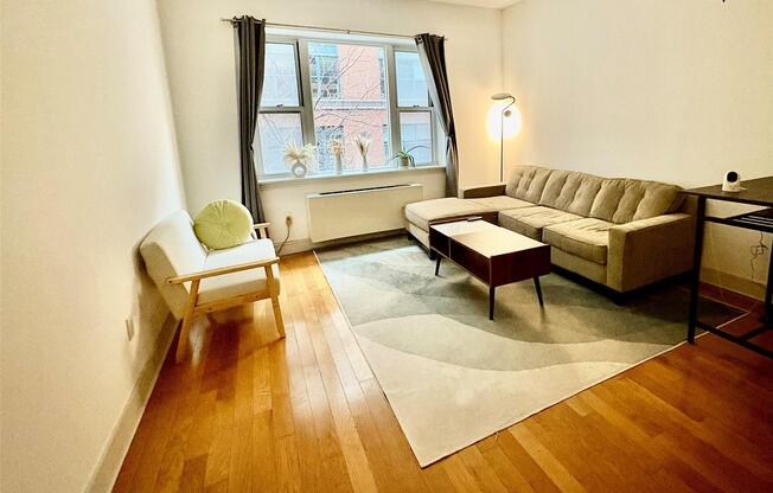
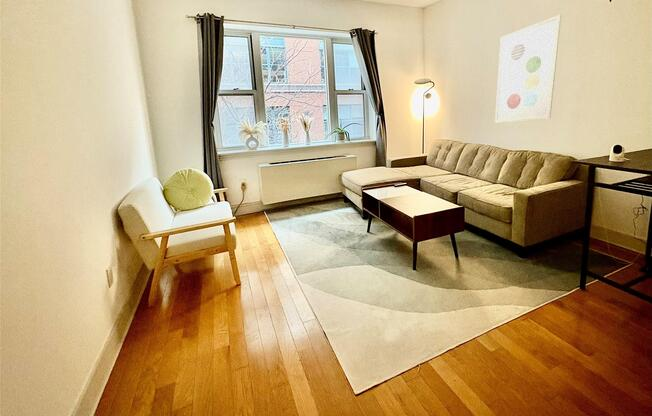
+ wall art [494,14,562,123]
